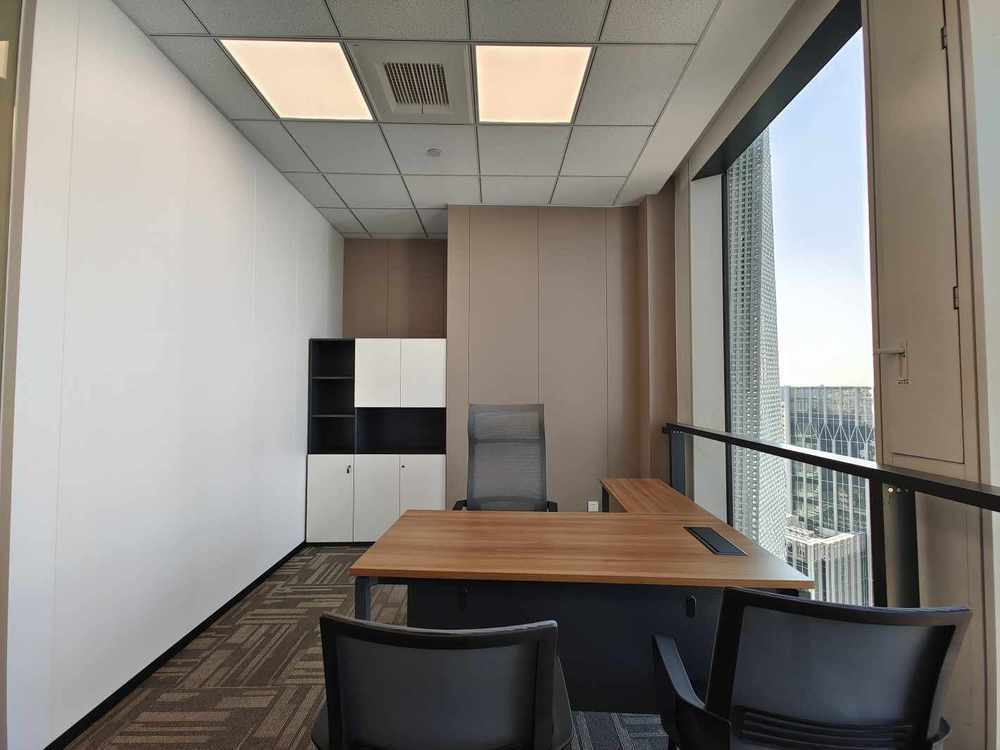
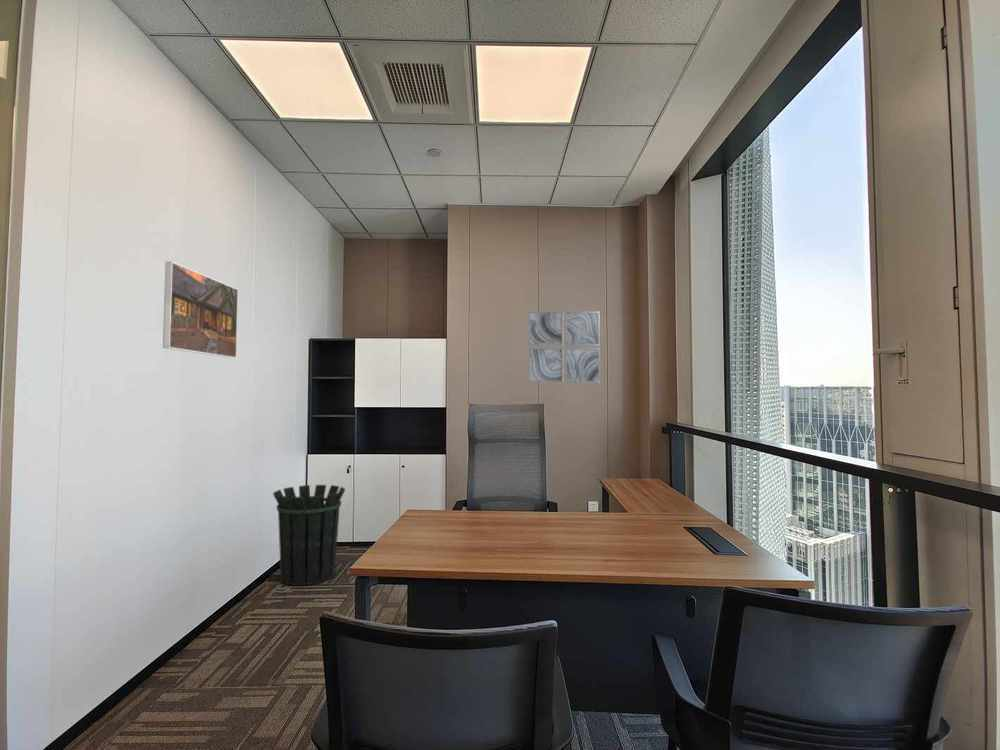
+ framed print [162,260,239,359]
+ waste bin [272,484,346,587]
+ wall art [527,310,601,384]
